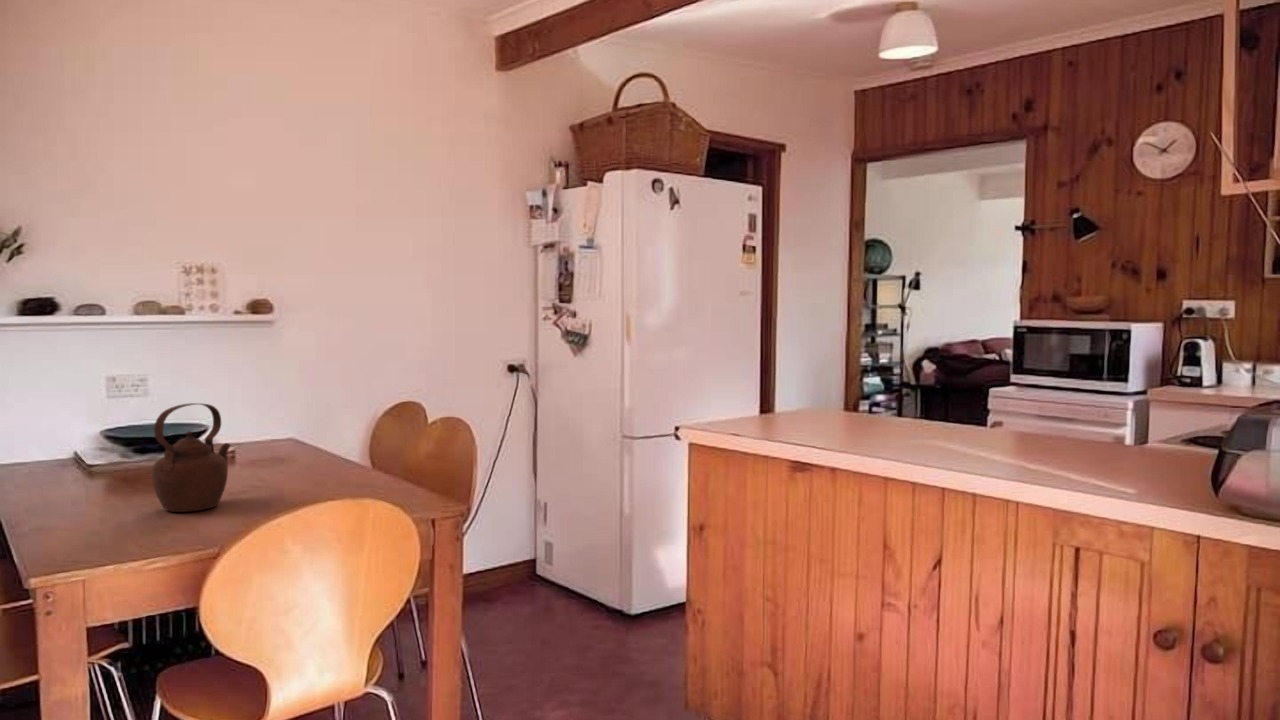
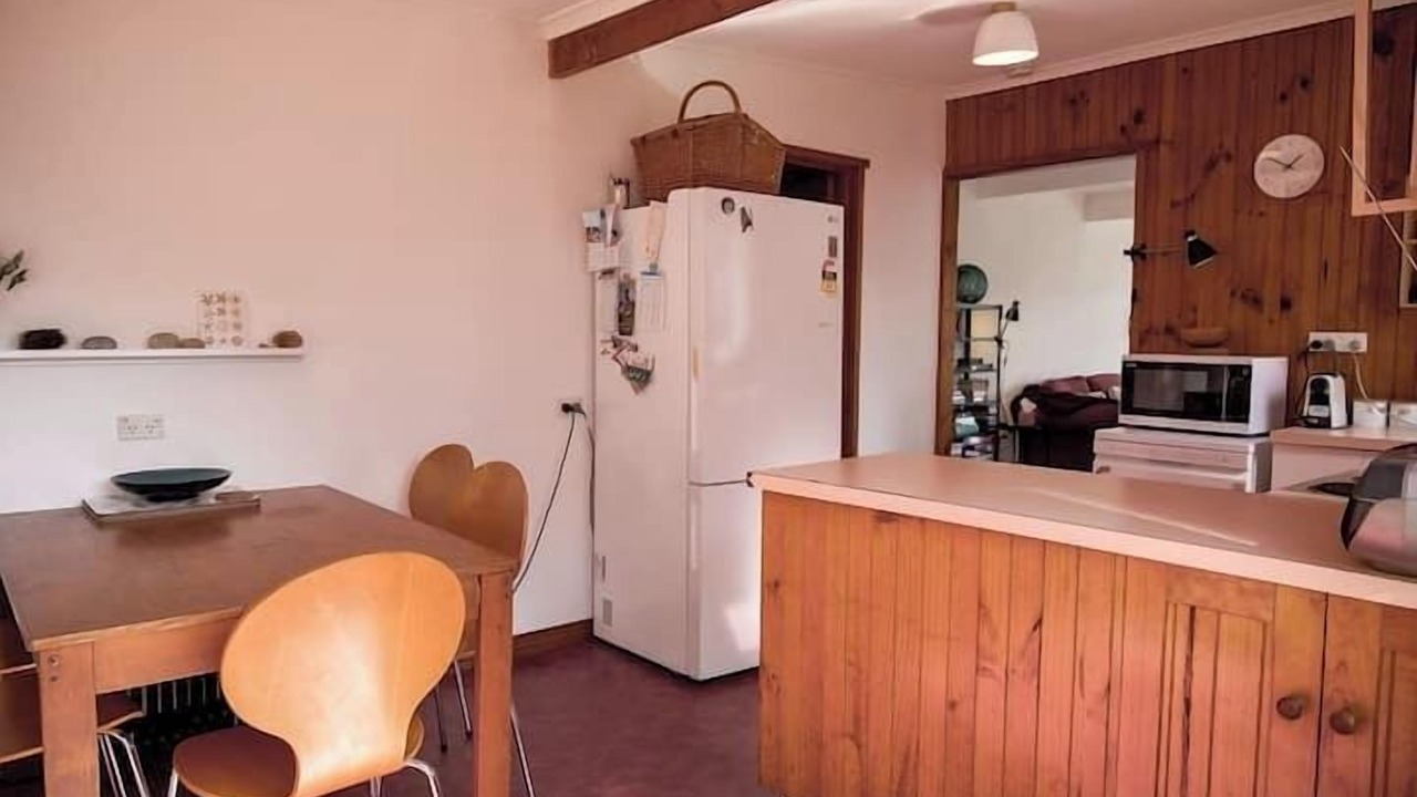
- teapot [151,402,233,513]
